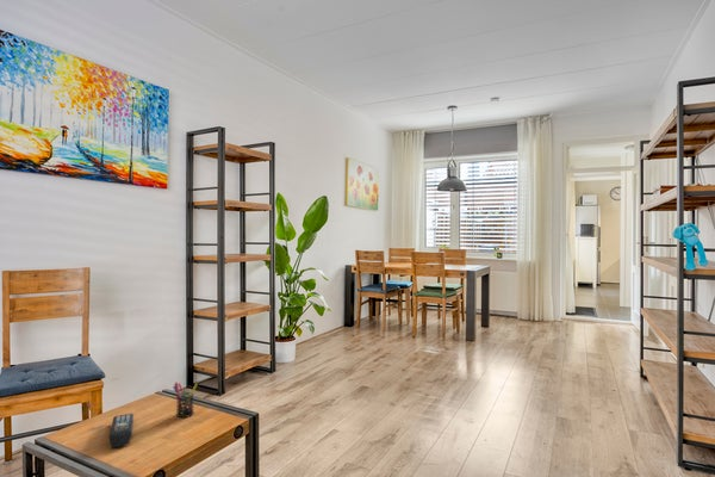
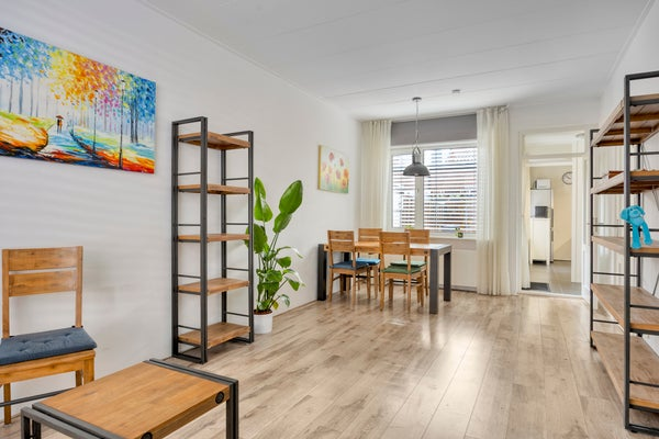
- remote control [108,413,135,448]
- pen holder [172,380,199,419]
